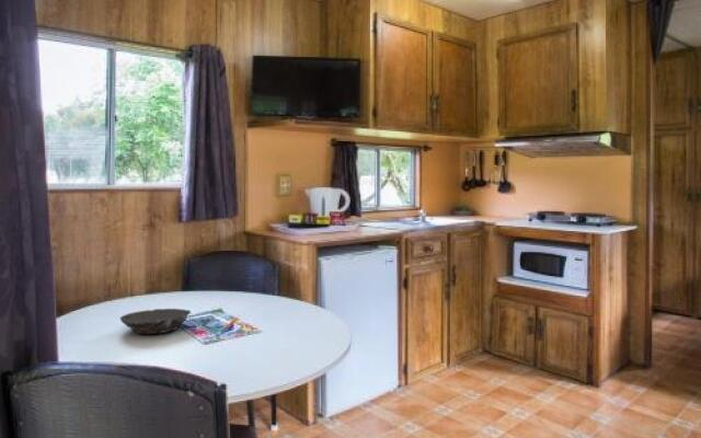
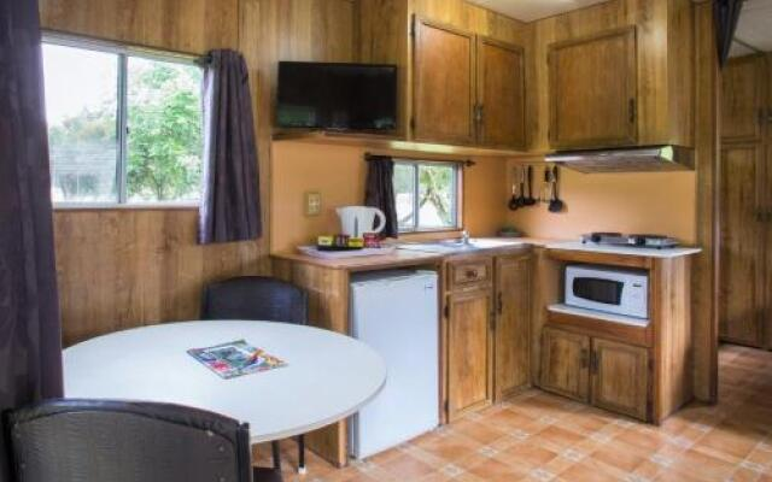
- bowl [119,308,192,336]
